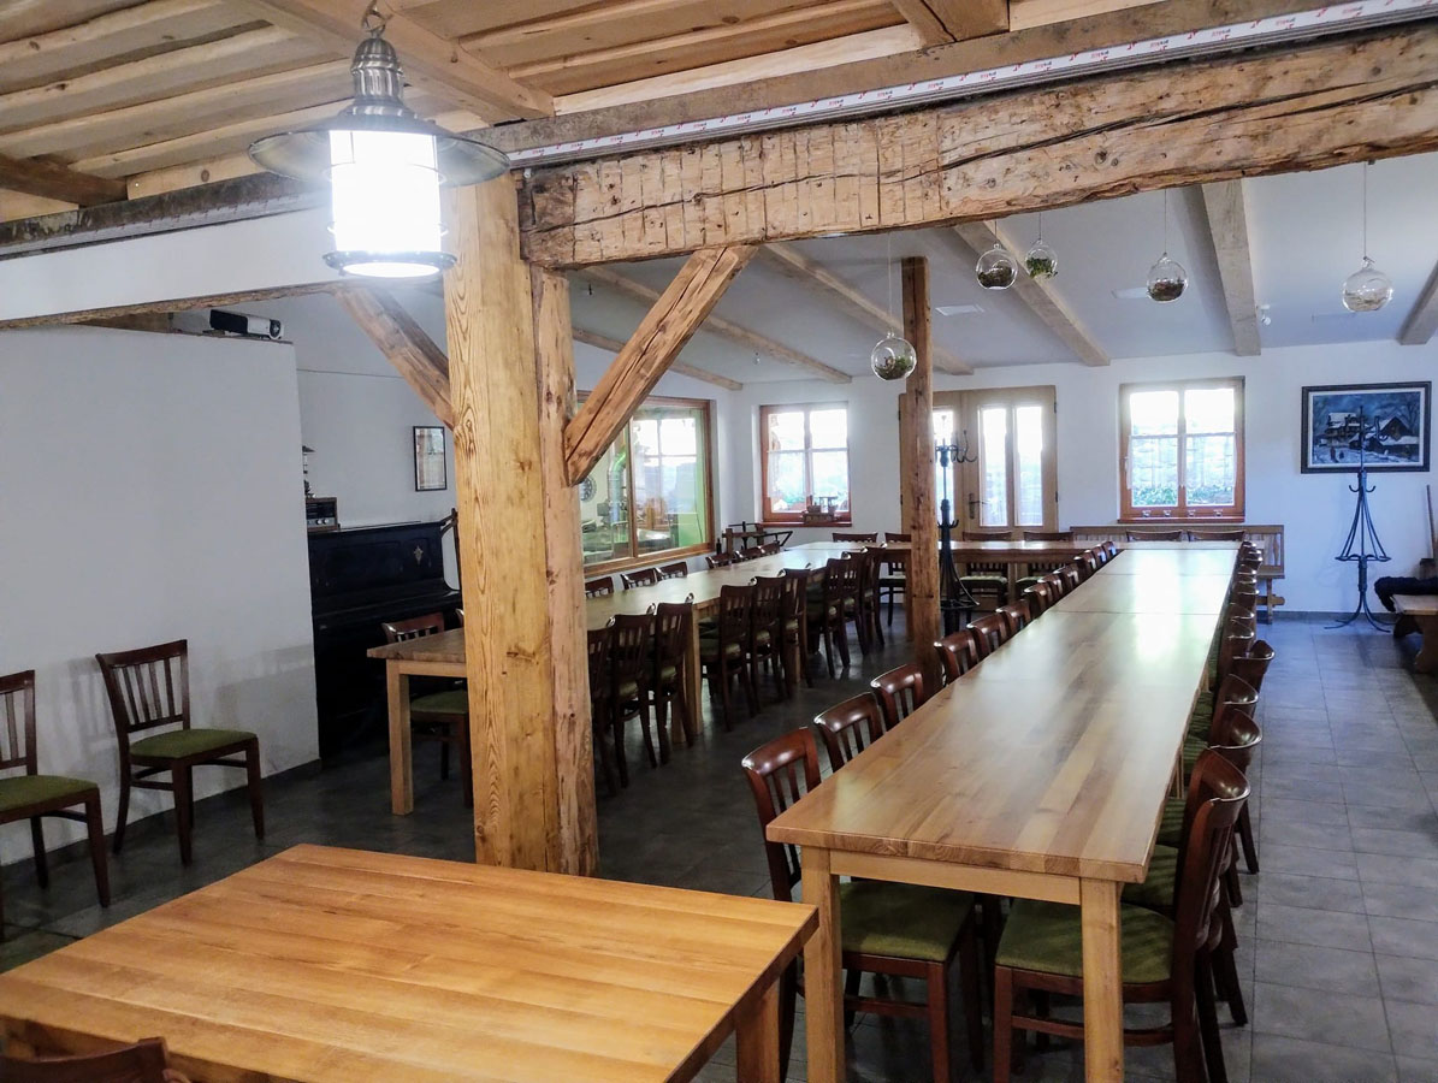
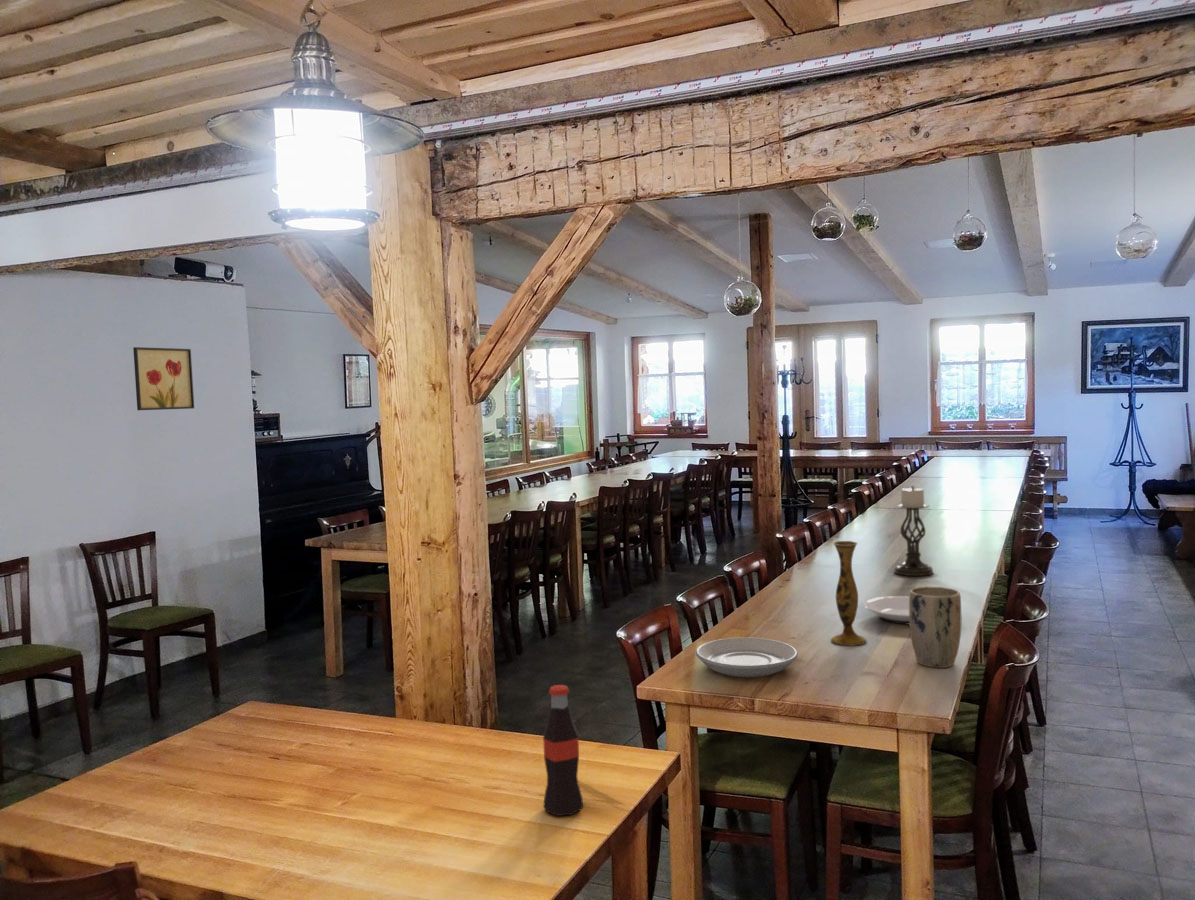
+ vase [830,540,867,646]
+ candle holder [893,485,934,577]
+ plant pot [909,586,962,669]
+ plate [695,637,799,678]
+ bottle [542,684,584,817]
+ wall art [132,346,195,411]
+ plate [862,595,910,625]
